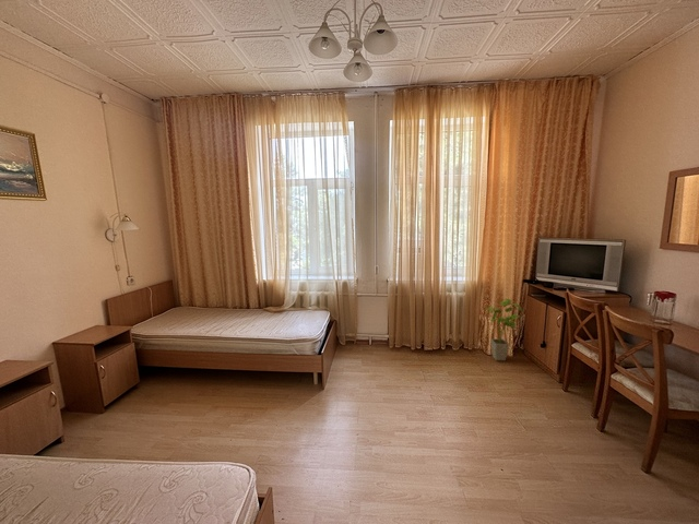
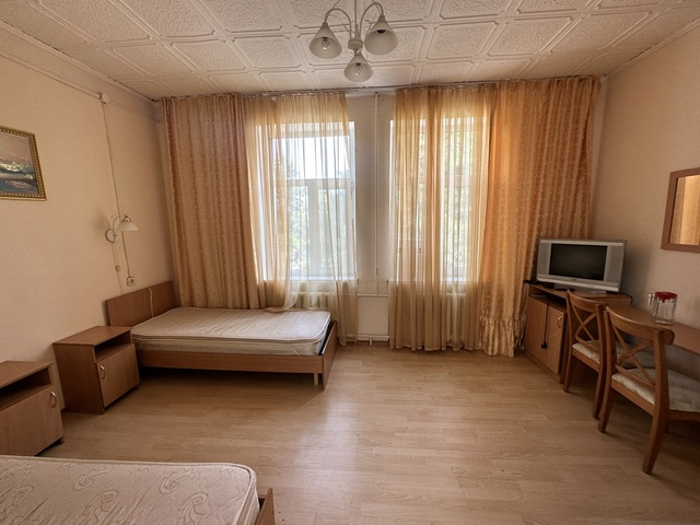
- house plant [485,298,524,361]
